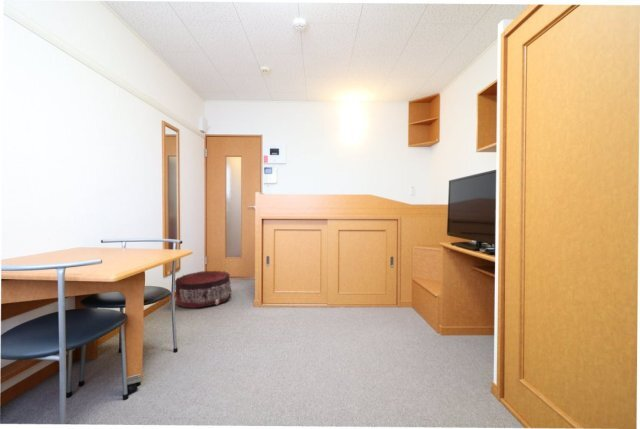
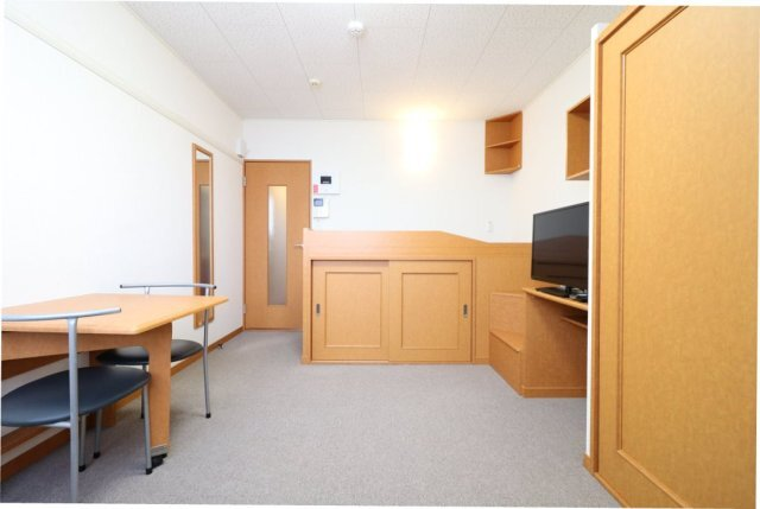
- pouf [174,270,233,309]
